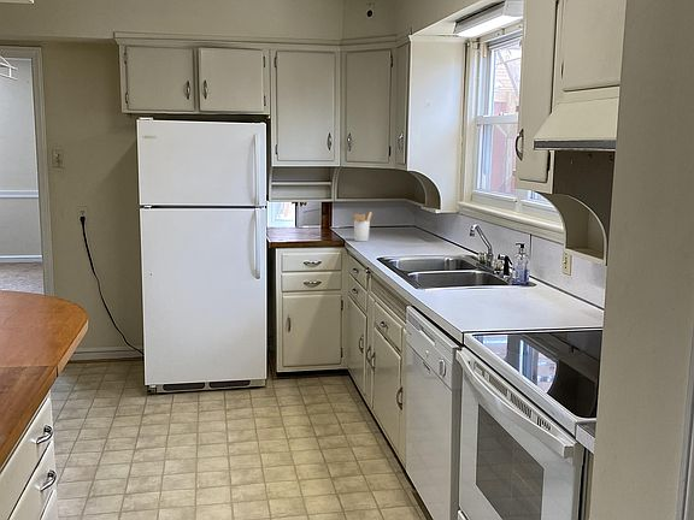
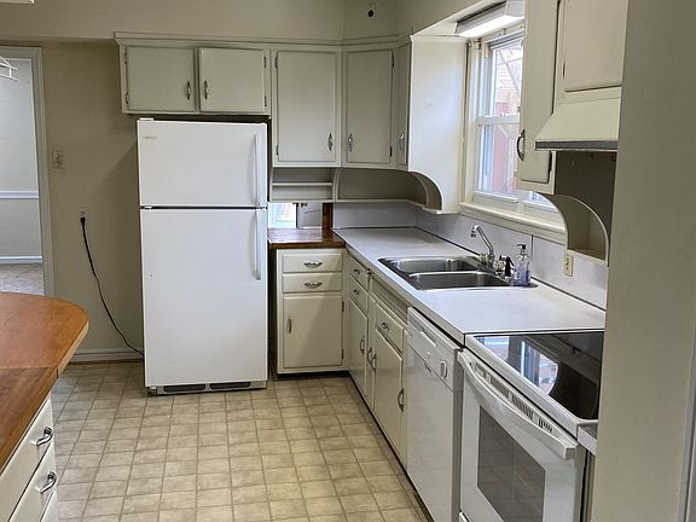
- utensil holder [351,211,374,243]
